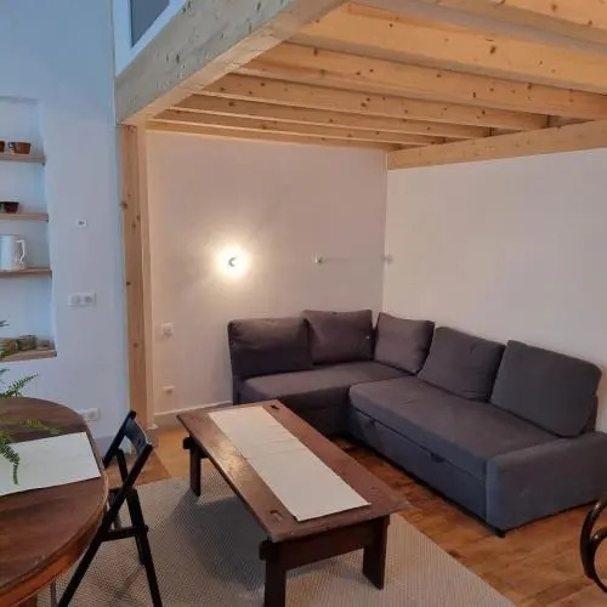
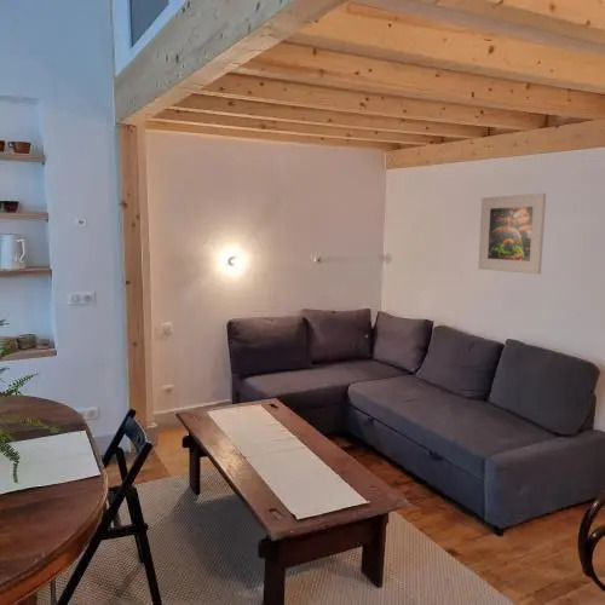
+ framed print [477,192,547,275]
